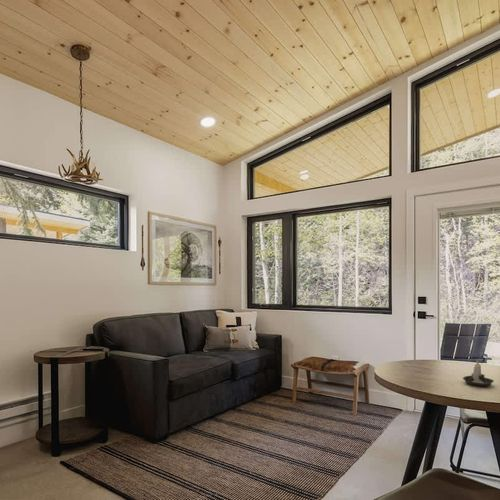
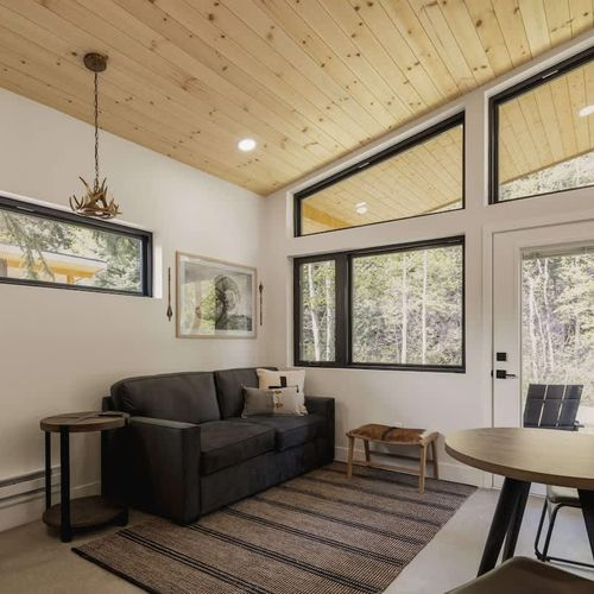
- candle [462,359,495,388]
